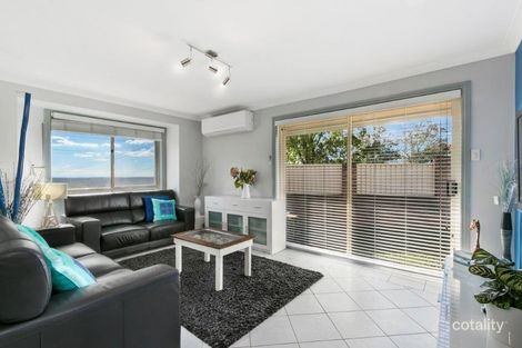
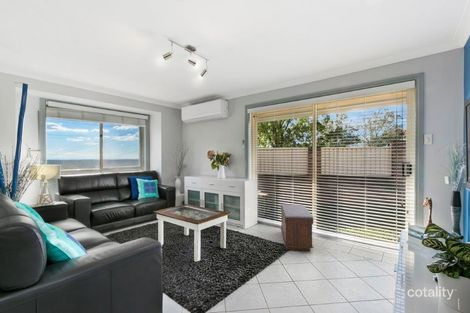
+ bench [280,203,314,252]
